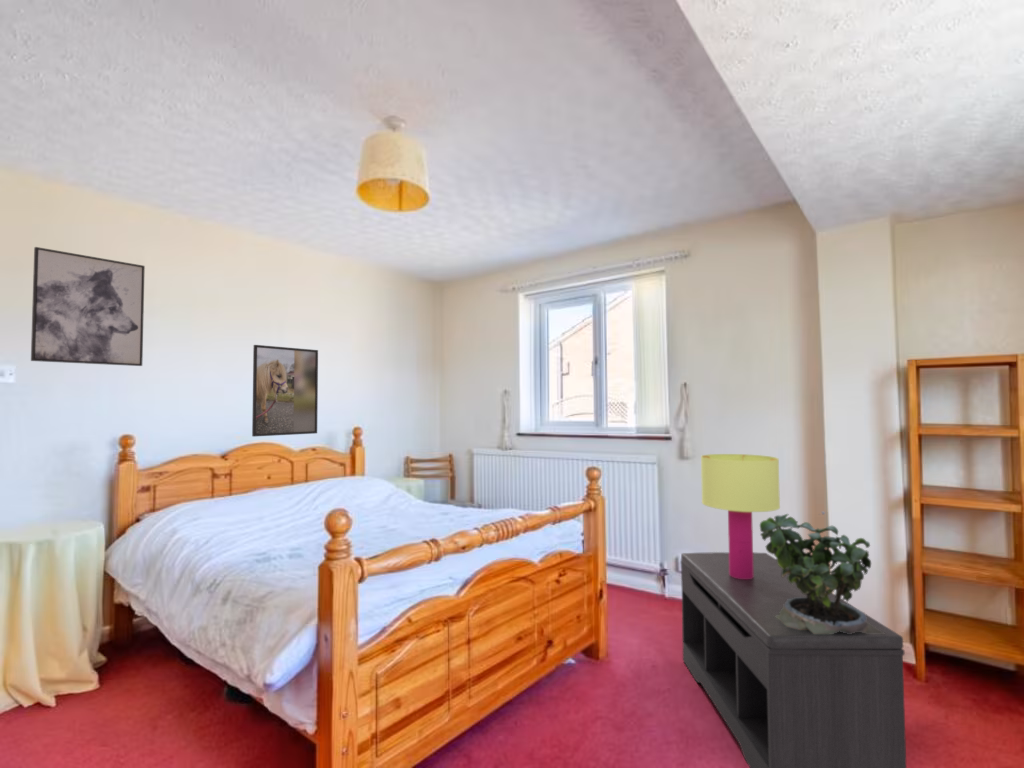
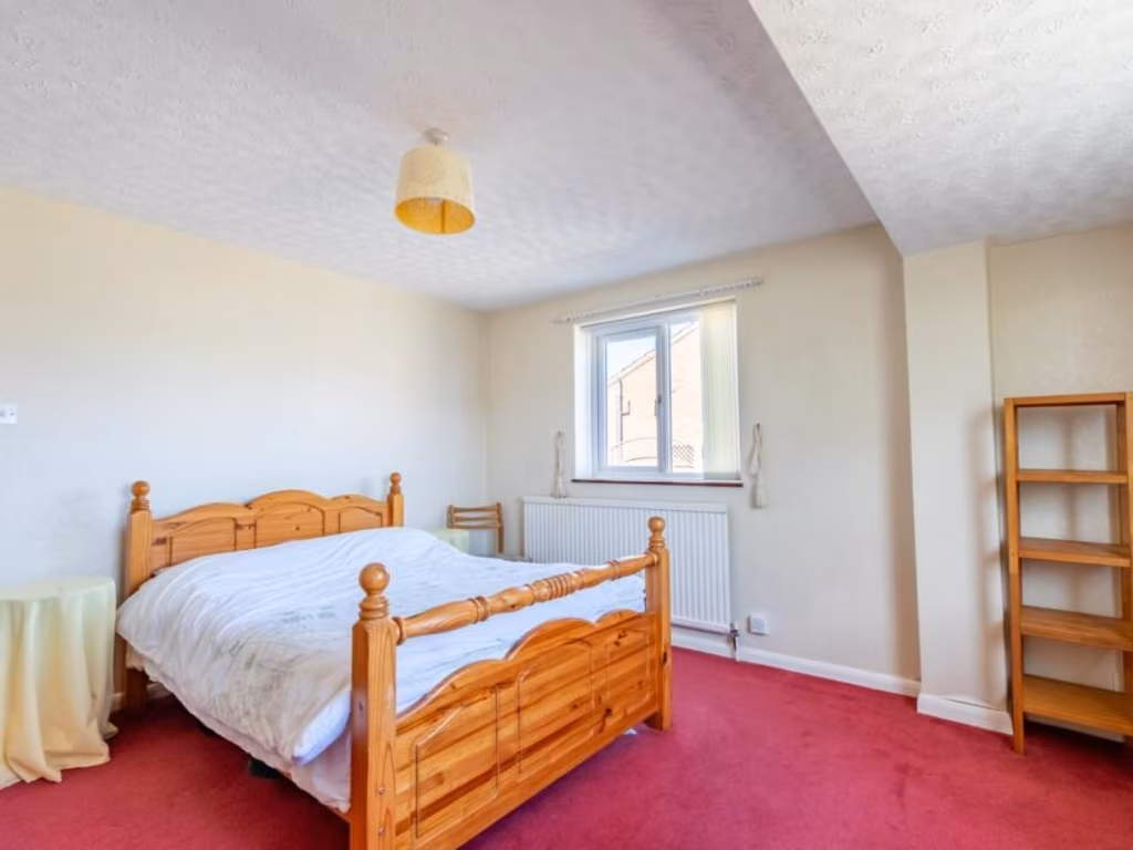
- wall art [30,246,146,367]
- potted plant [759,511,885,634]
- bench [680,551,907,768]
- table lamp [700,453,781,579]
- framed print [251,344,319,438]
